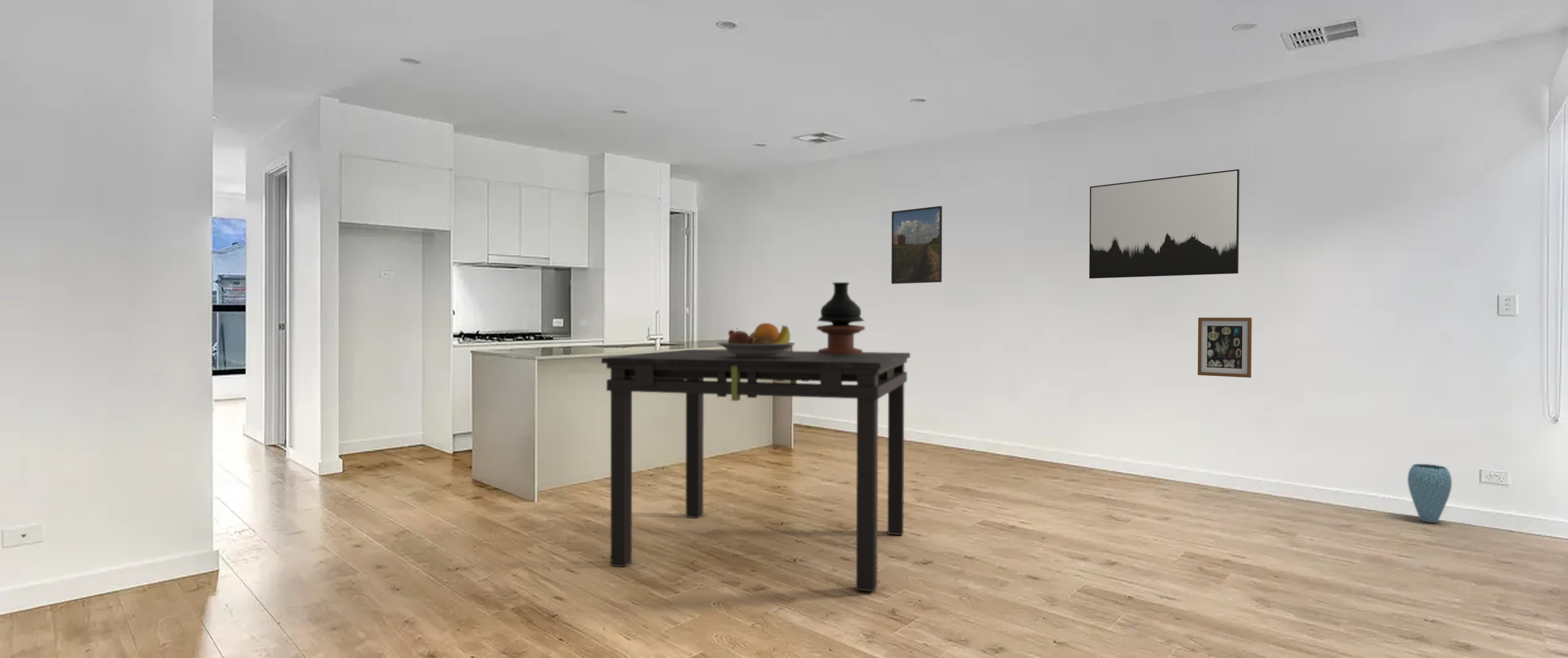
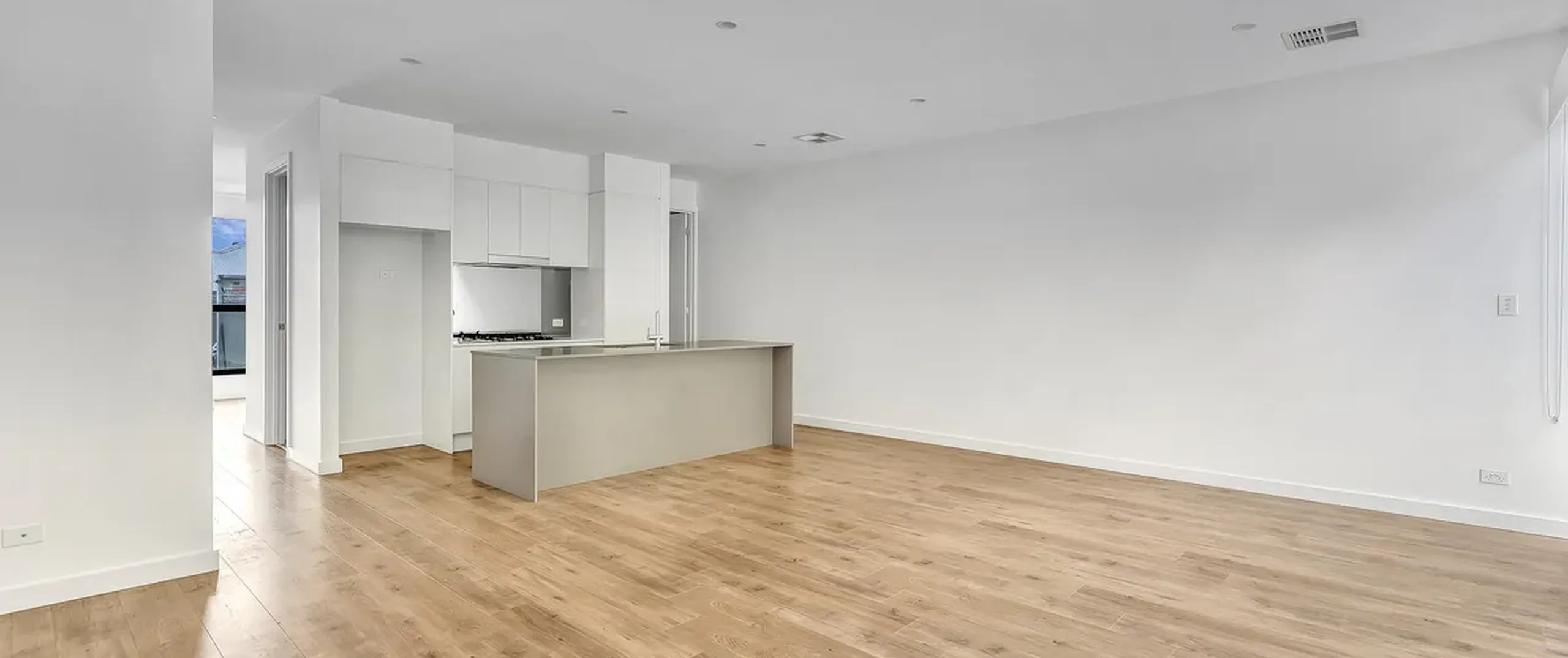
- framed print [891,205,943,285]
- vase [1407,463,1452,523]
- dining table [601,349,911,592]
- vase [816,282,865,354]
- wall art [1088,169,1240,279]
- wall art [1197,317,1253,378]
- fruit bowl [716,323,796,357]
